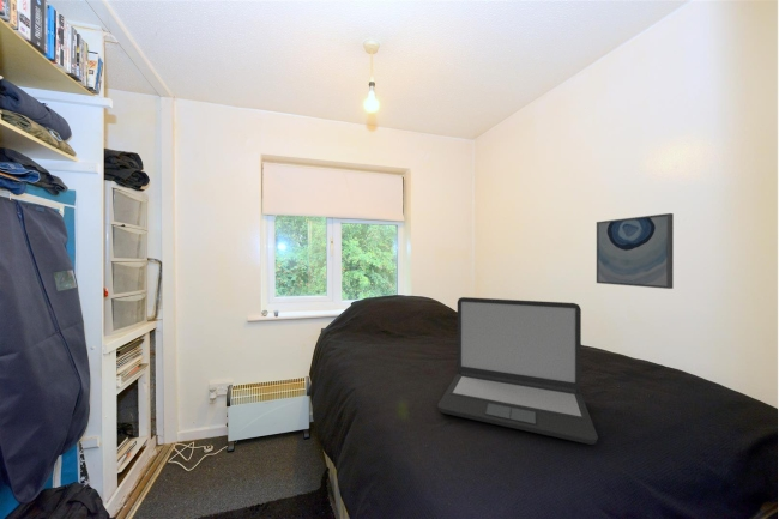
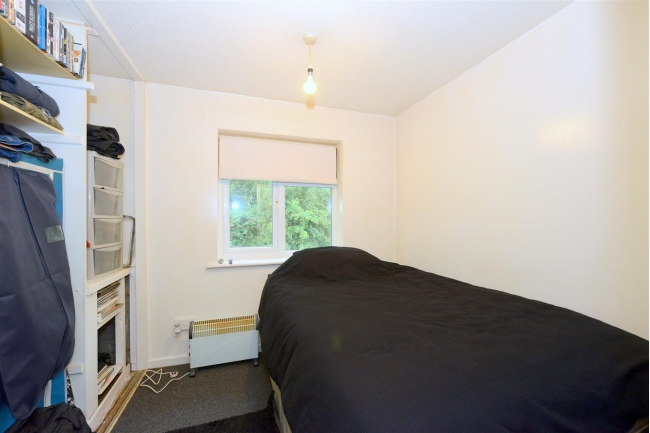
- laptop [436,296,599,446]
- wall art [596,212,675,290]
